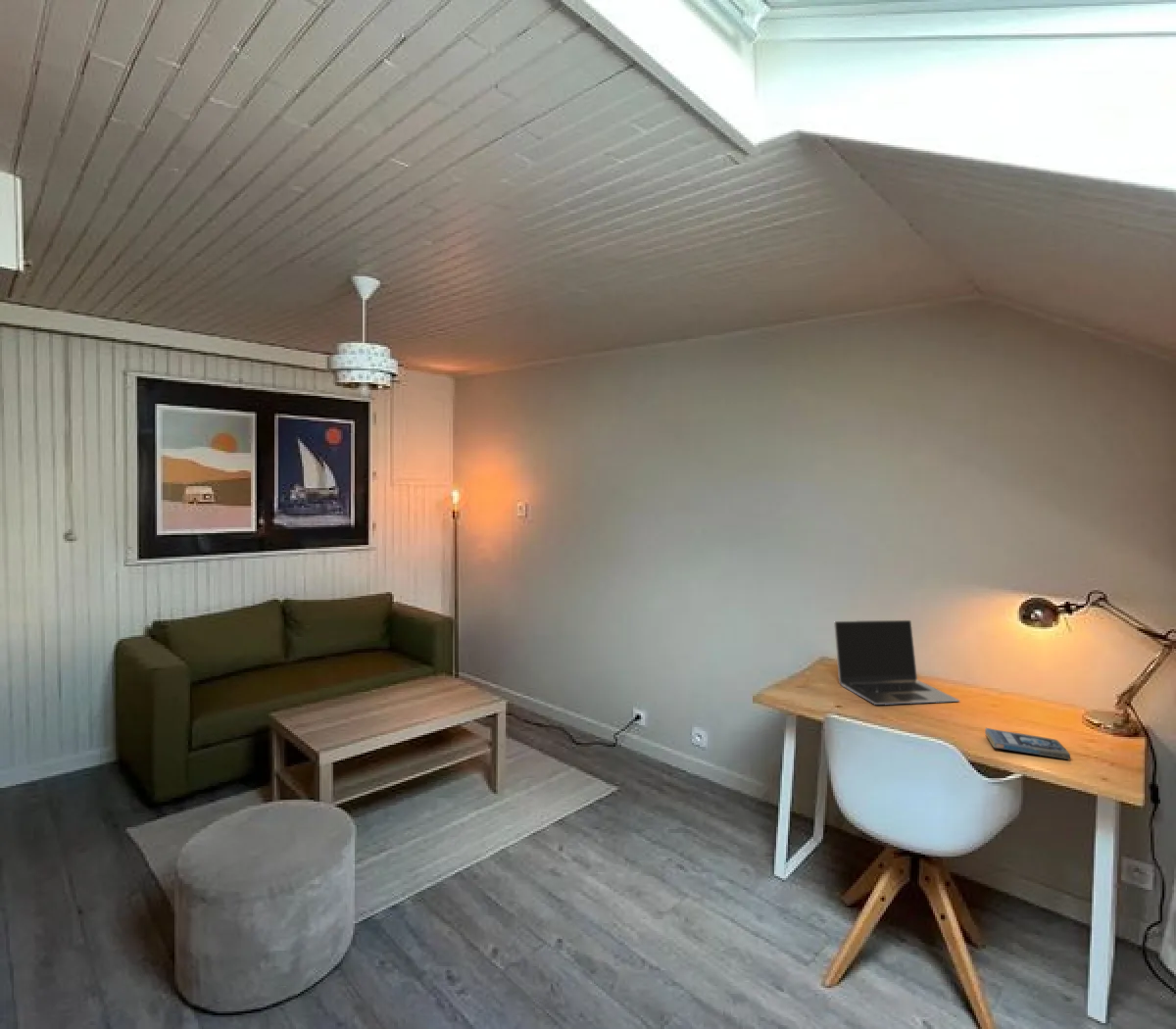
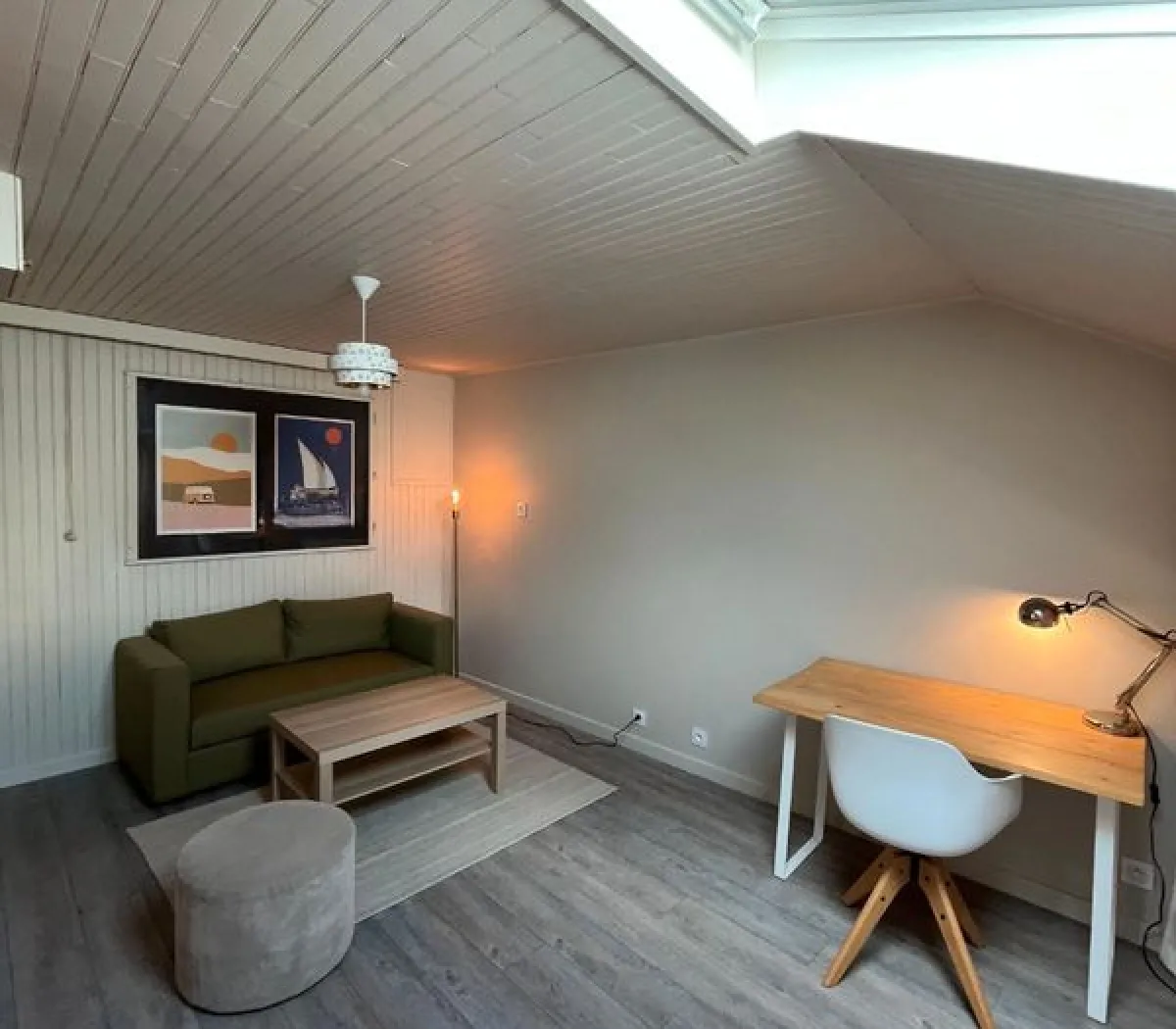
- laptop [833,619,960,706]
- book [984,727,1071,760]
